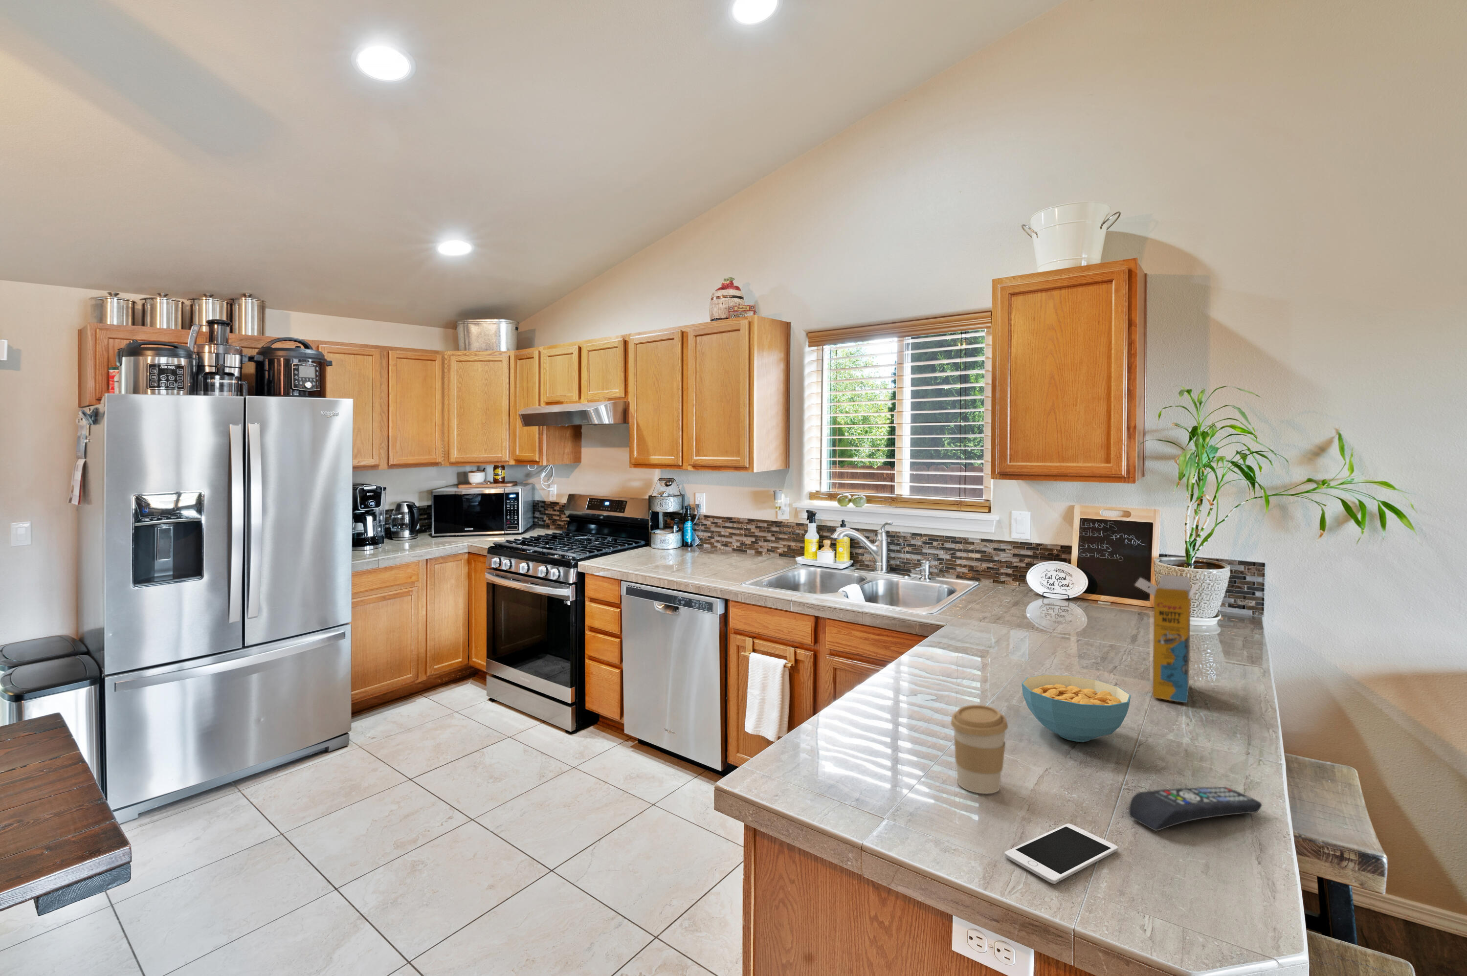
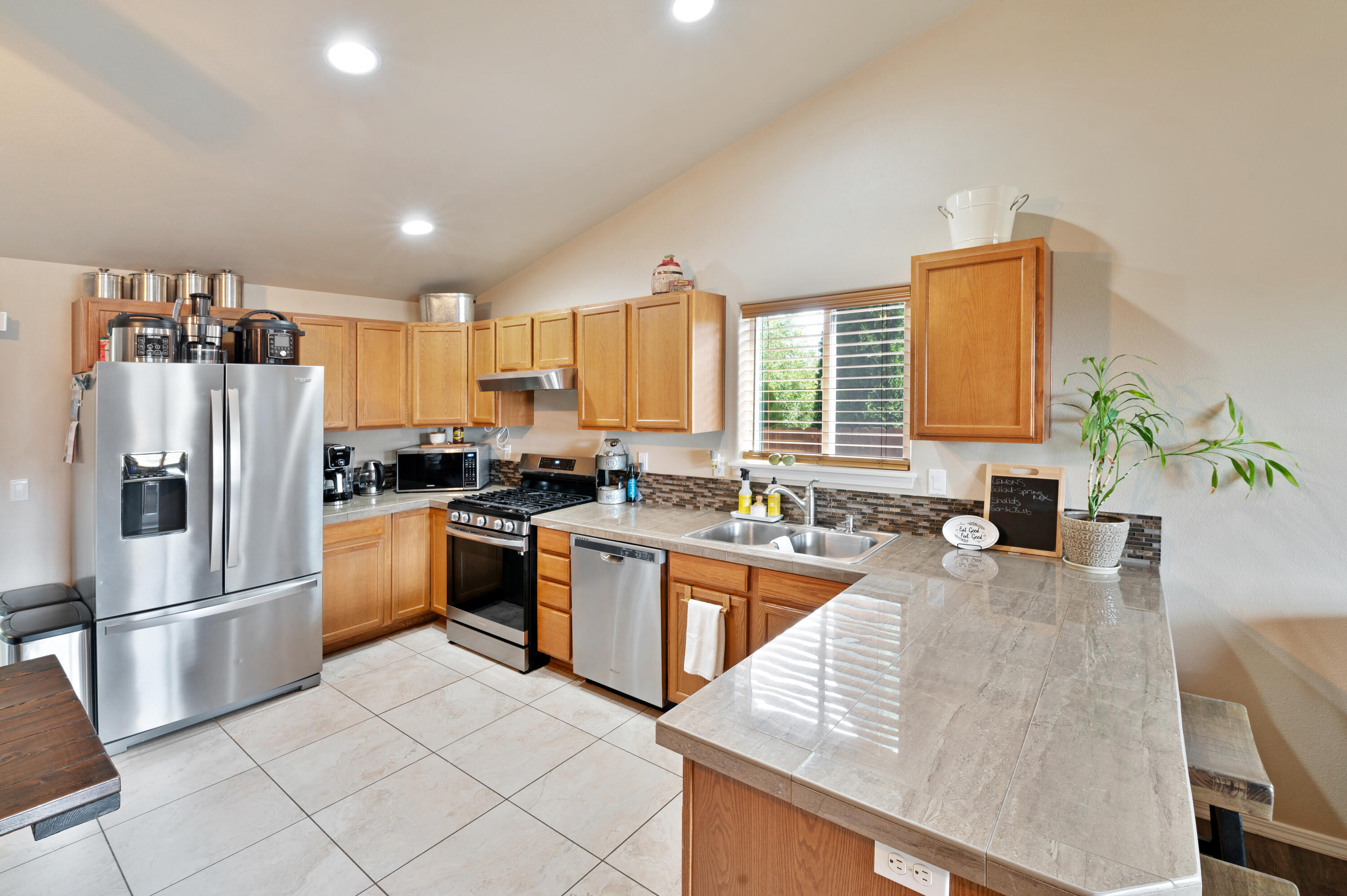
- cell phone [1004,822,1118,884]
- cereal box [1134,574,1202,704]
- coffee cup [951,704,1008,794]
- cereal bowl [1022,674,1132,742]
- remote control [1128,786,1262,831]
